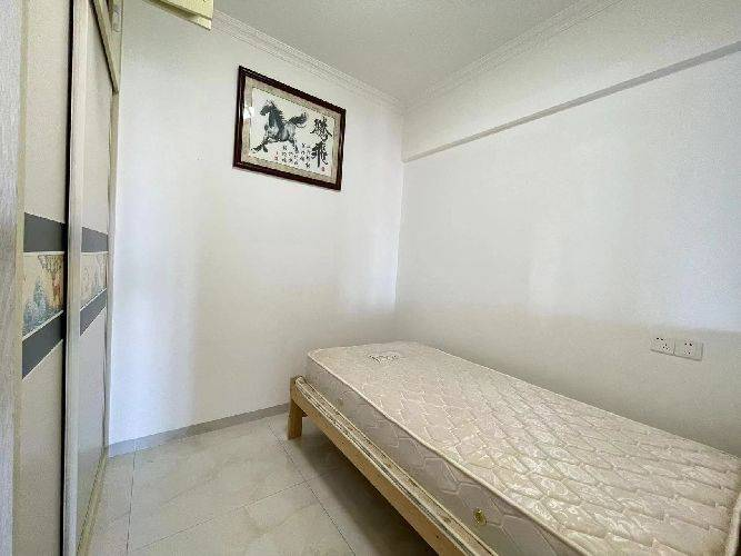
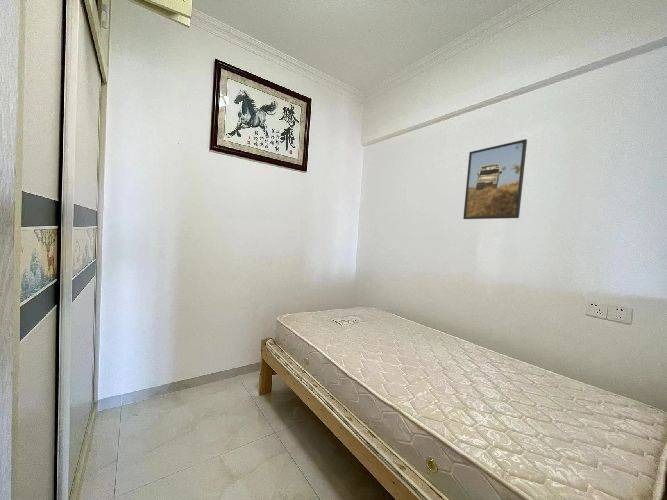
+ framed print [462,138,528,220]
